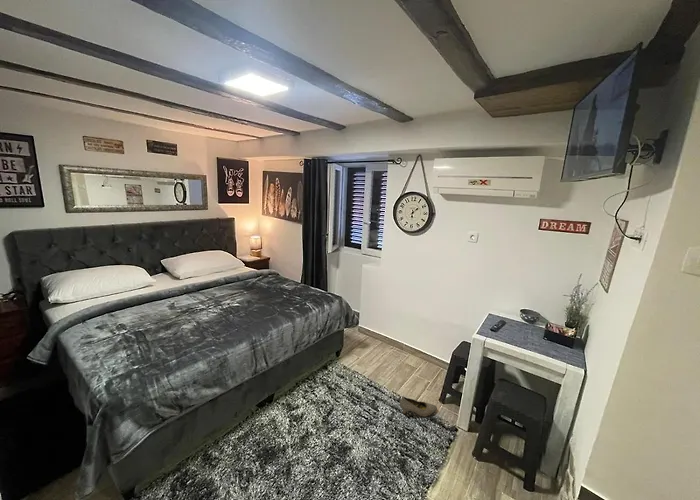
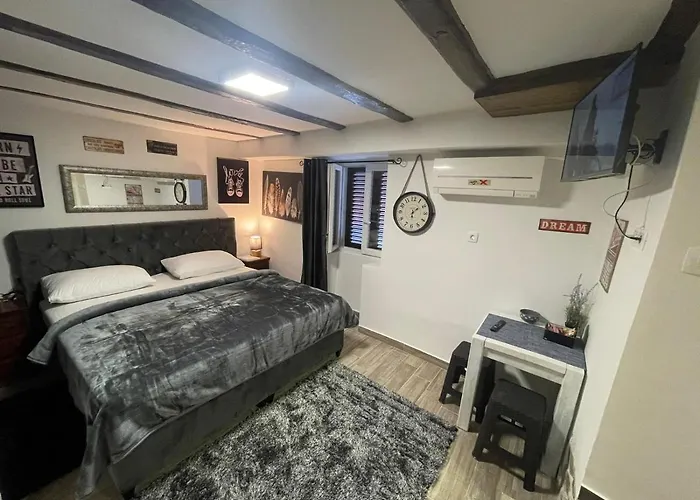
- shoe [399,396,438,418]
